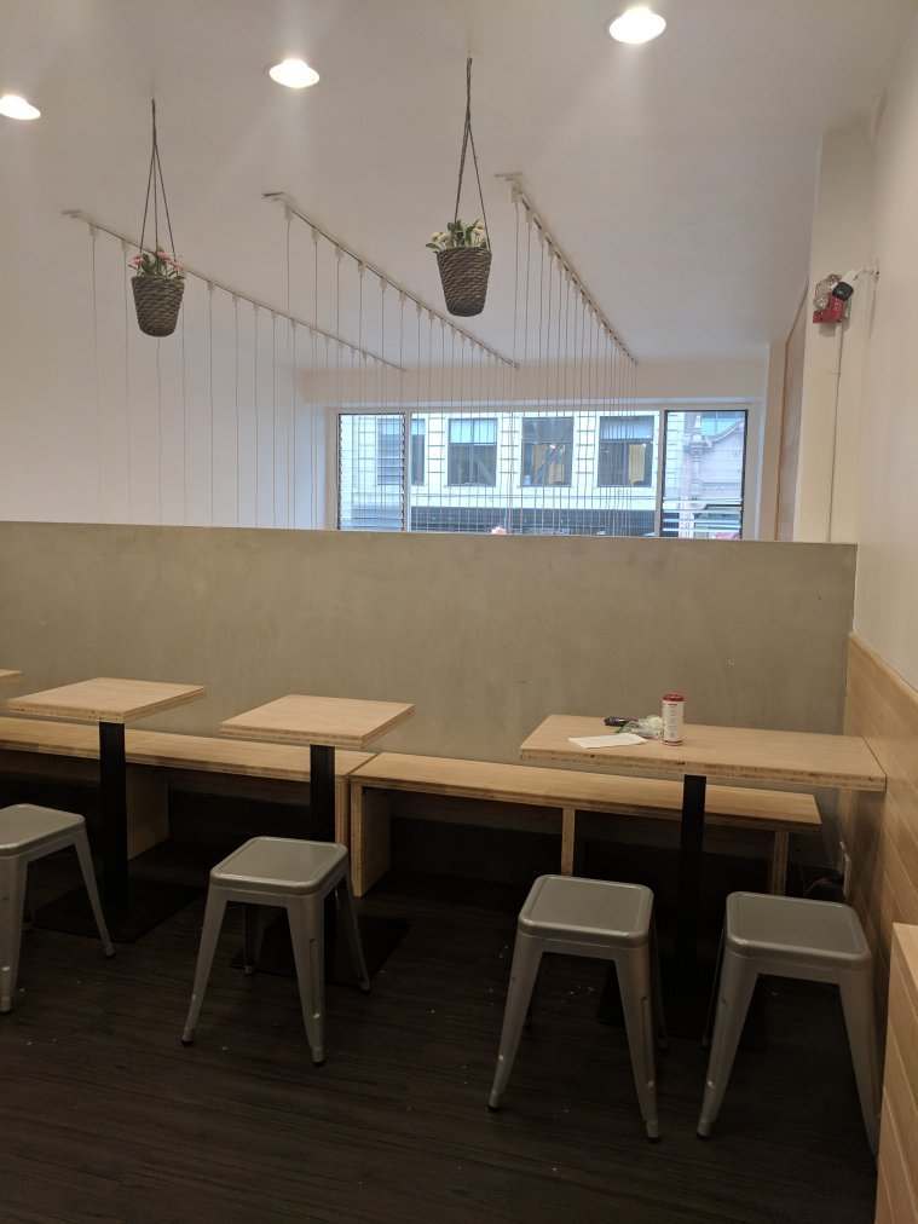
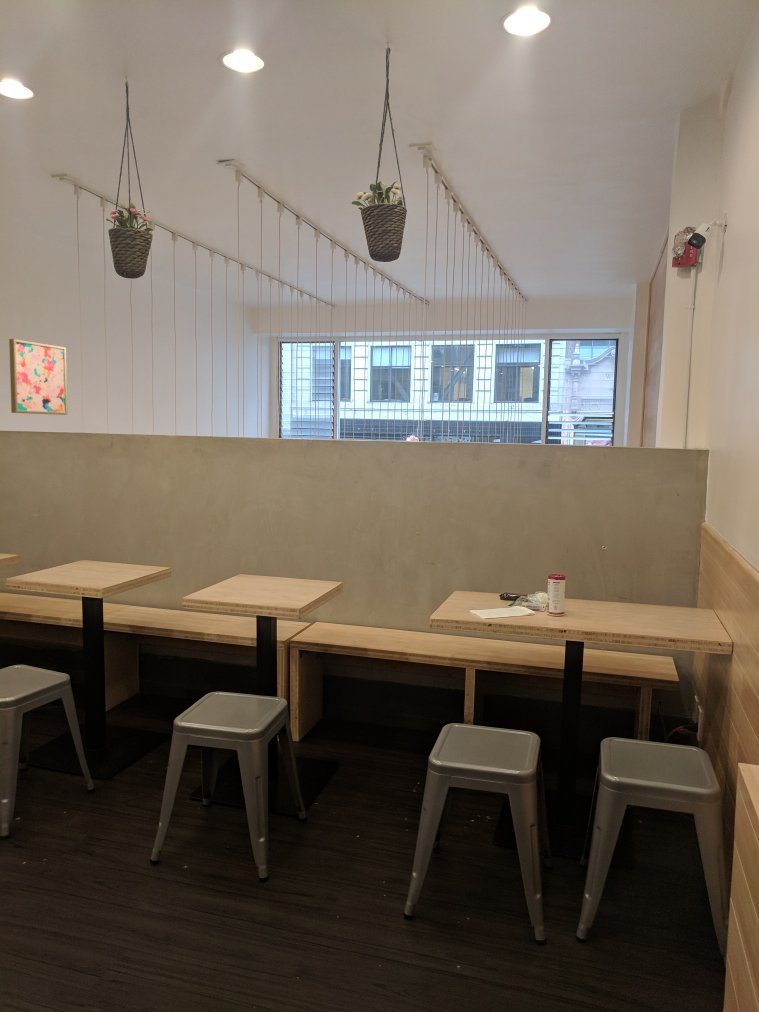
+ wall art [8,338,68,416]
